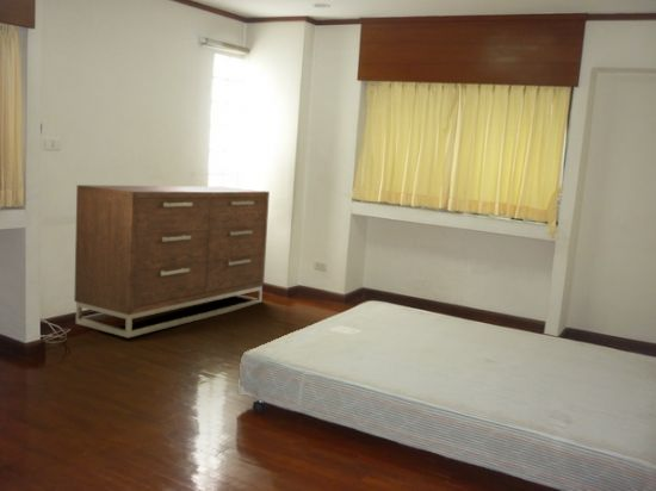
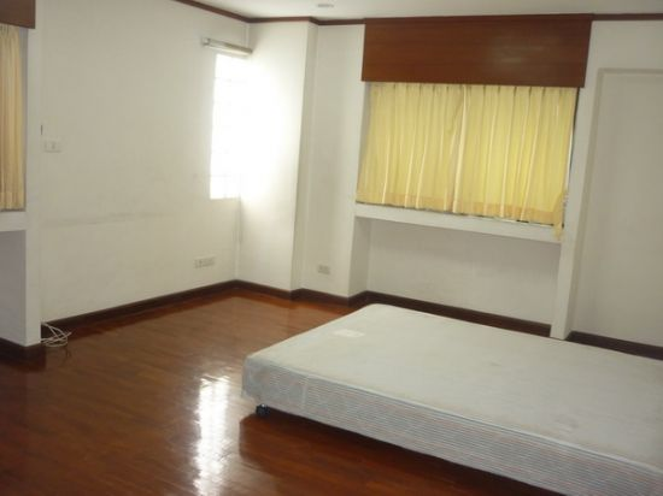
- dresser [73,184,271,338]
